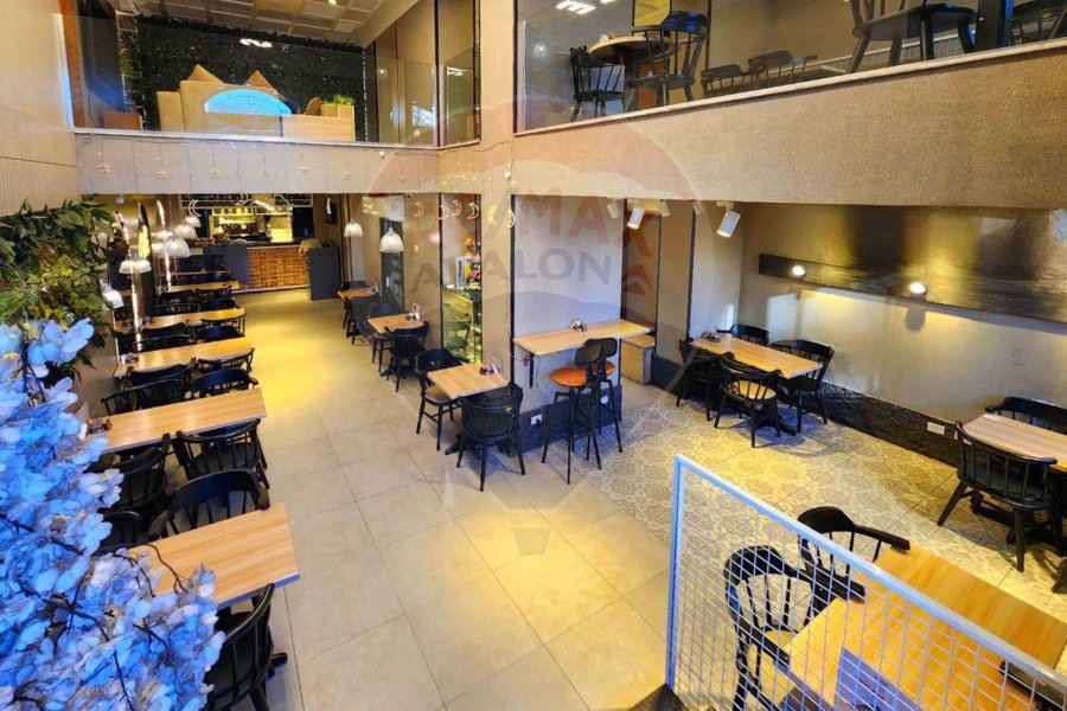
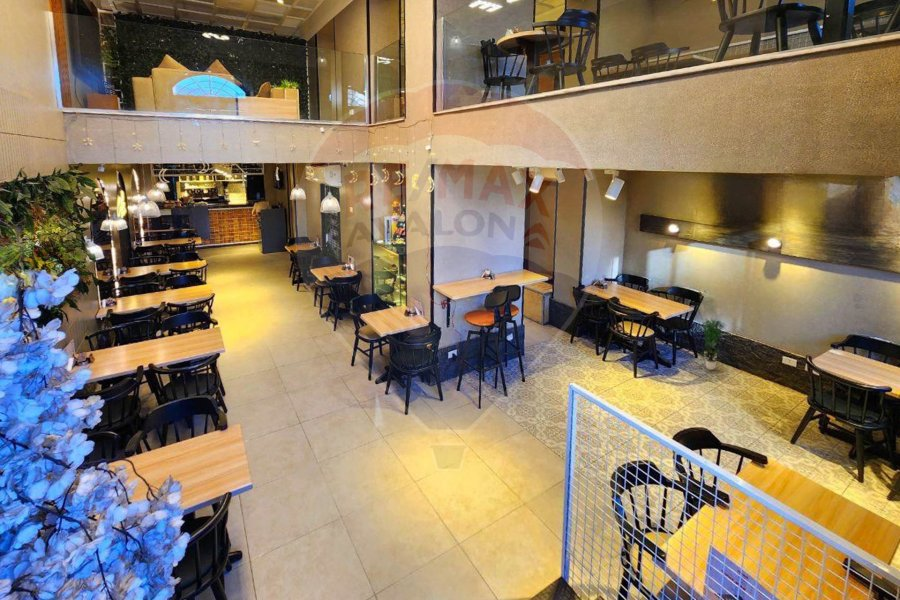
+ potted plant [698,316,726,371]
